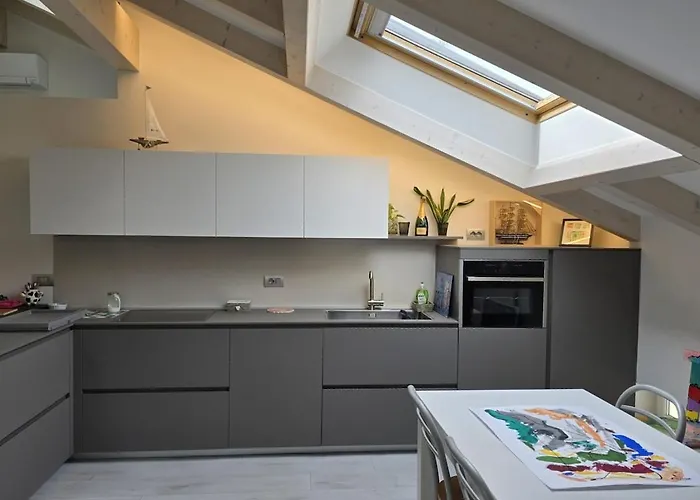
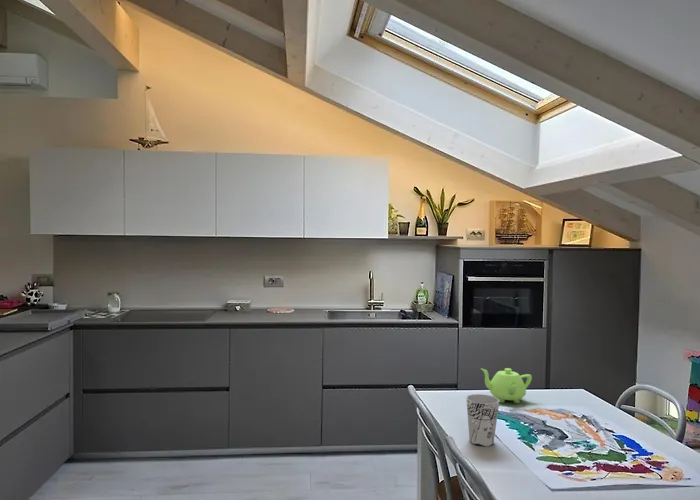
+ cup [465,393,500,448]
+ teapot [481,367,533,404]
